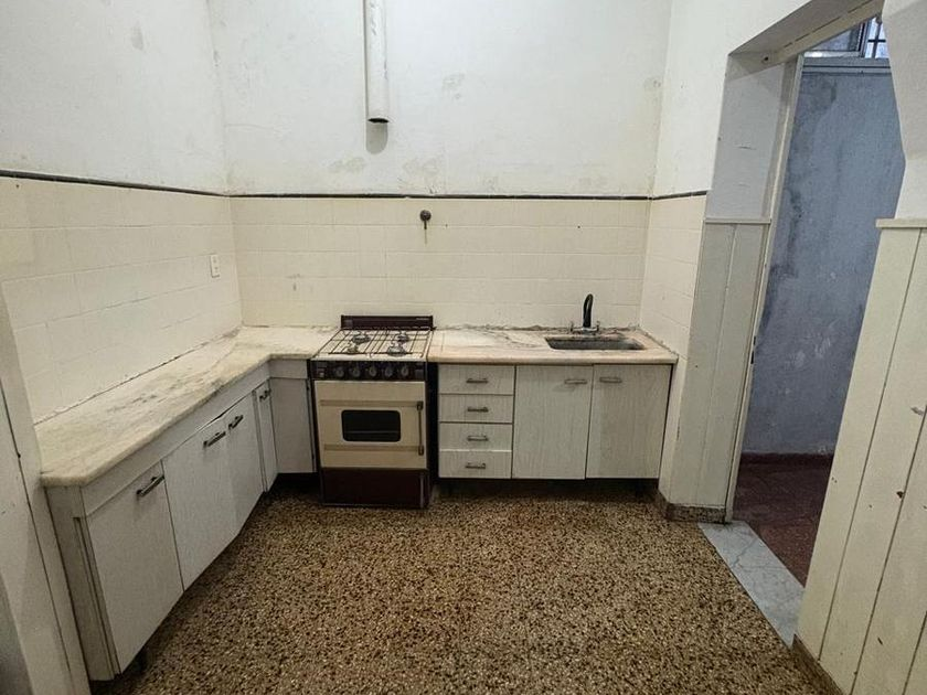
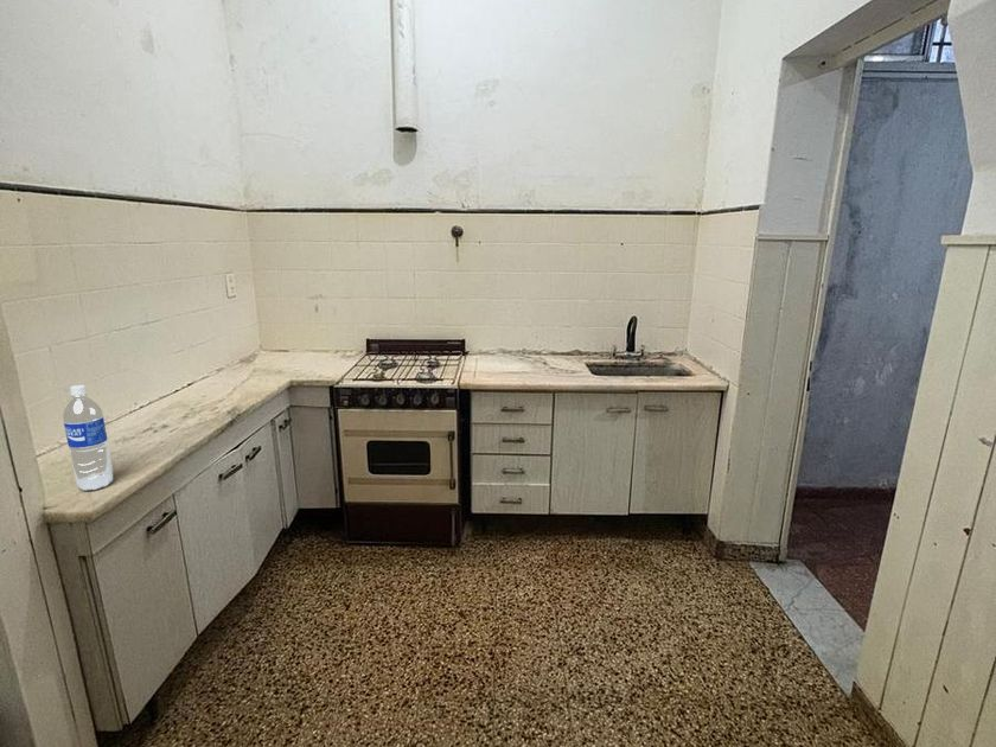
+ water bottle [62,384,114,492]
